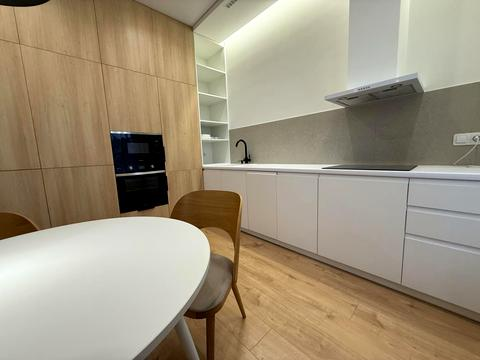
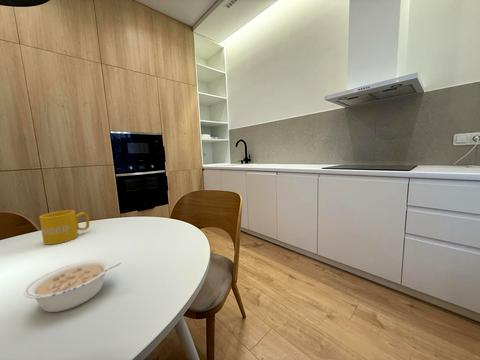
+ mug [38,209,90,246]
+ legume [23,258,122,313]
